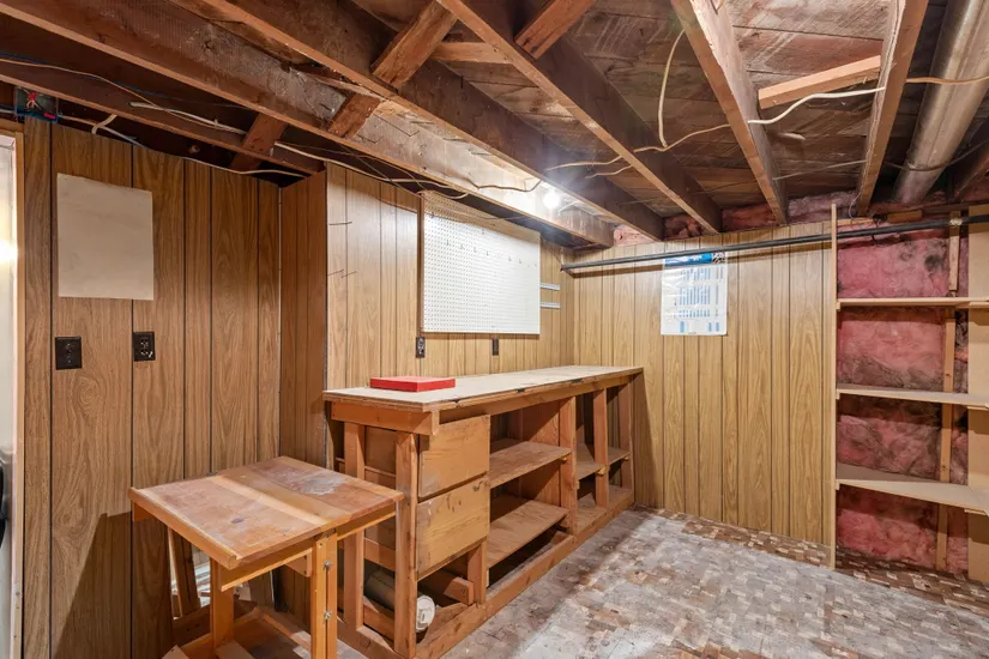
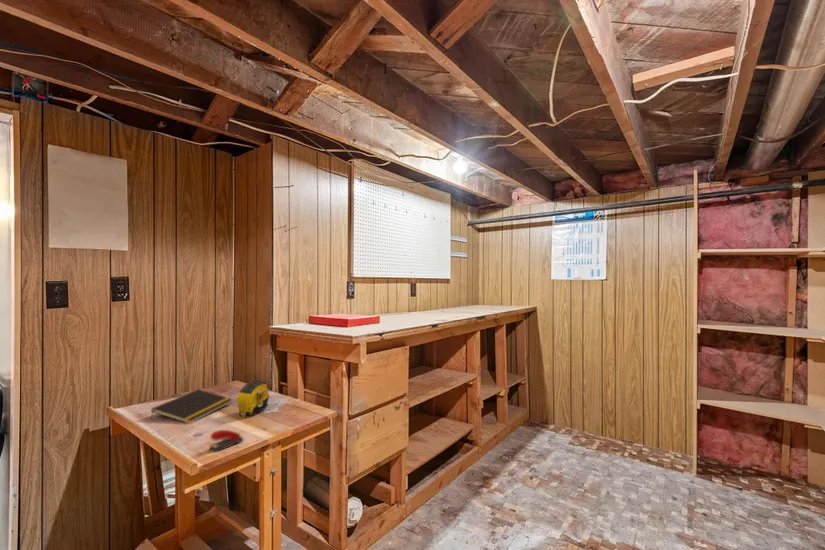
+ tape measure [236,379,270,419]
+ notepad [150,388,233,425]
+ stapler [209,429,244,453]
